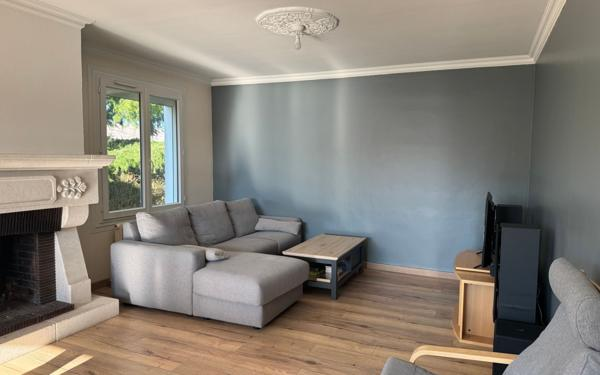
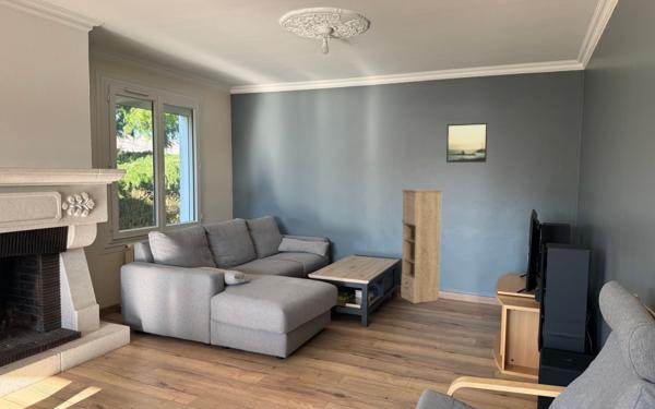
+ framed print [445,122,489,164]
+ storage cabinet [401,189,443,304]
